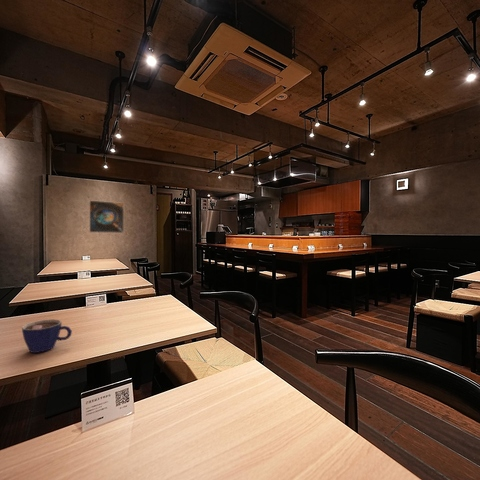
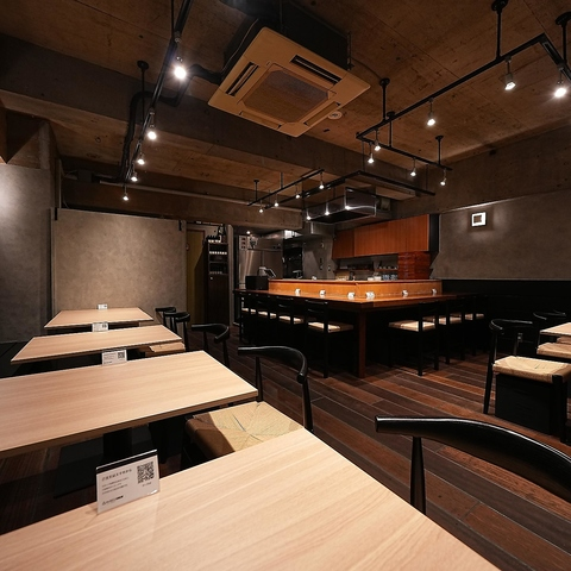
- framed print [88,199,125,234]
- cup [21,318,73,354]
